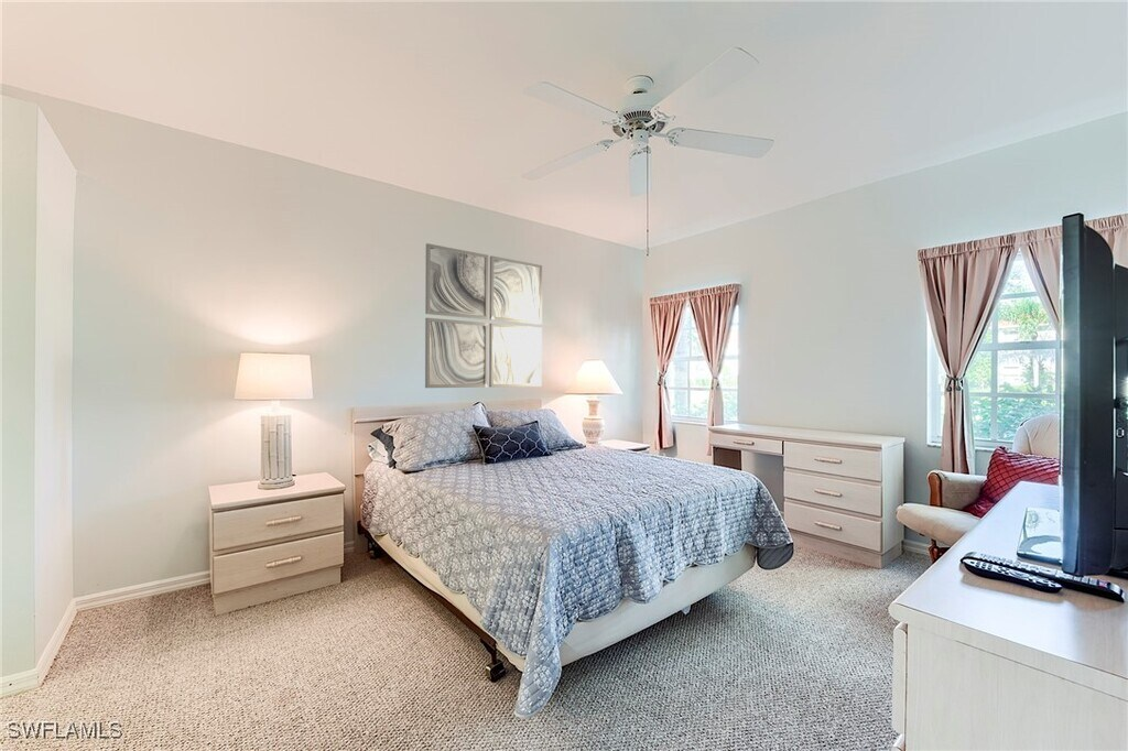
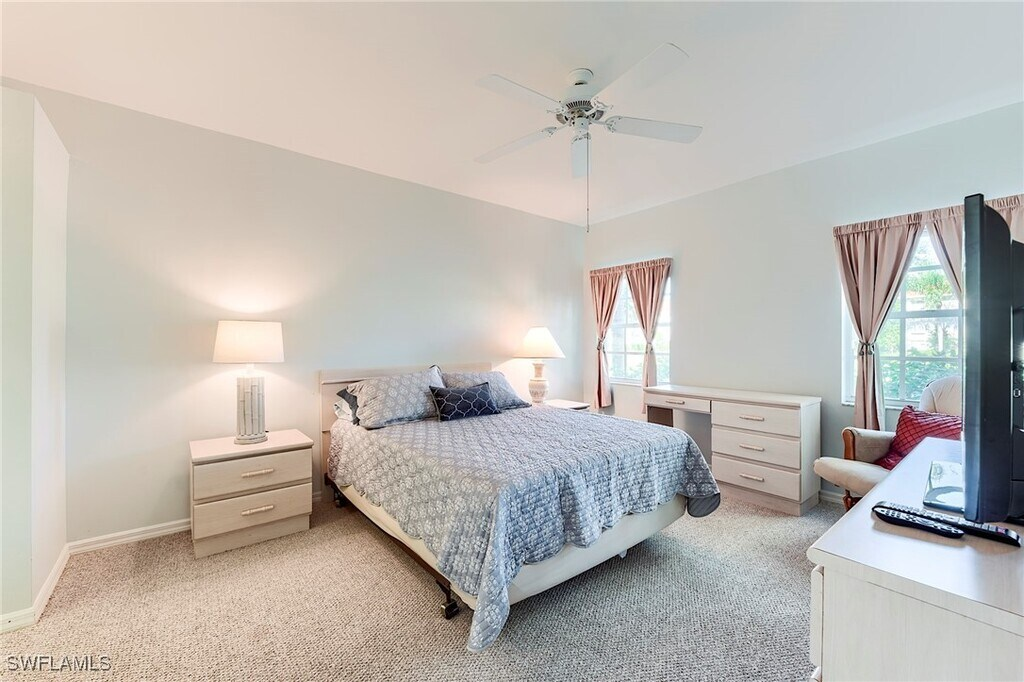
- wall art [424,242,543,389]
